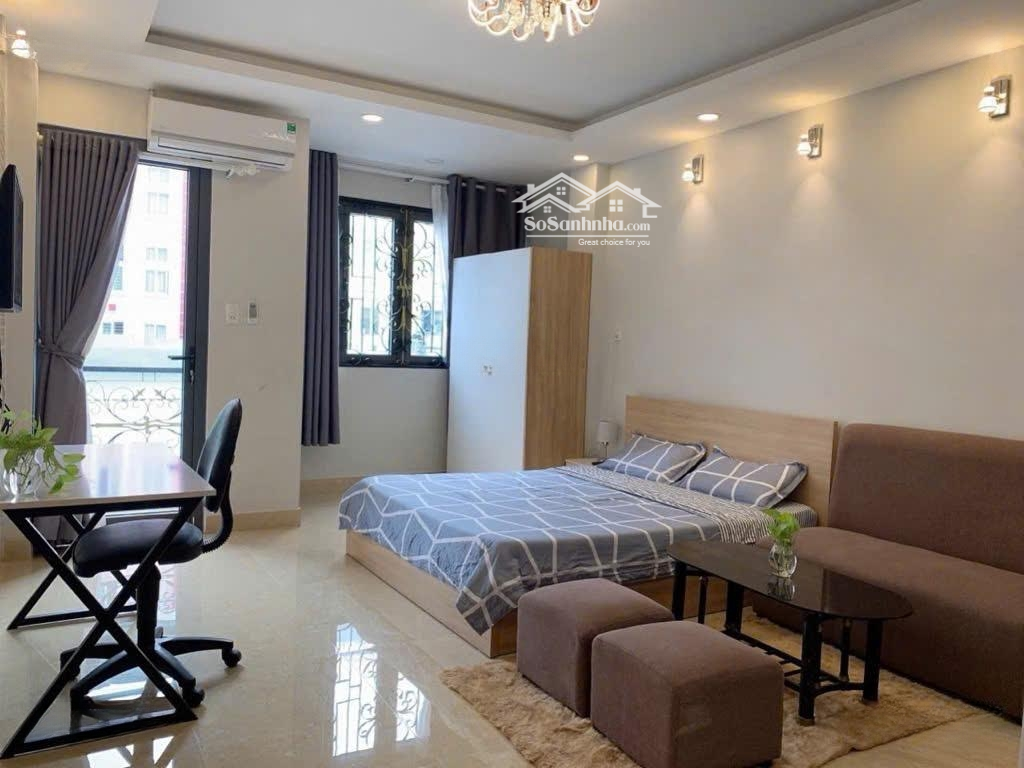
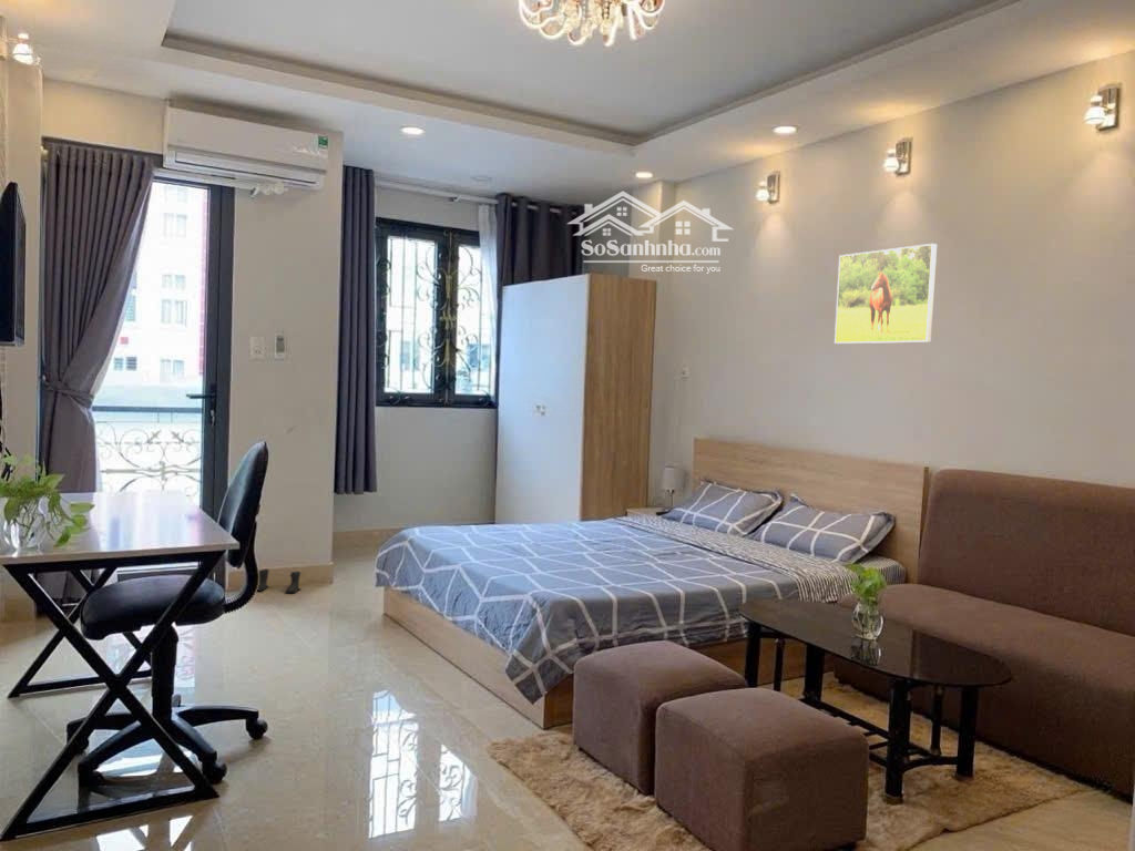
+ boots [256,568,303,594]
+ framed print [834,243,938,345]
